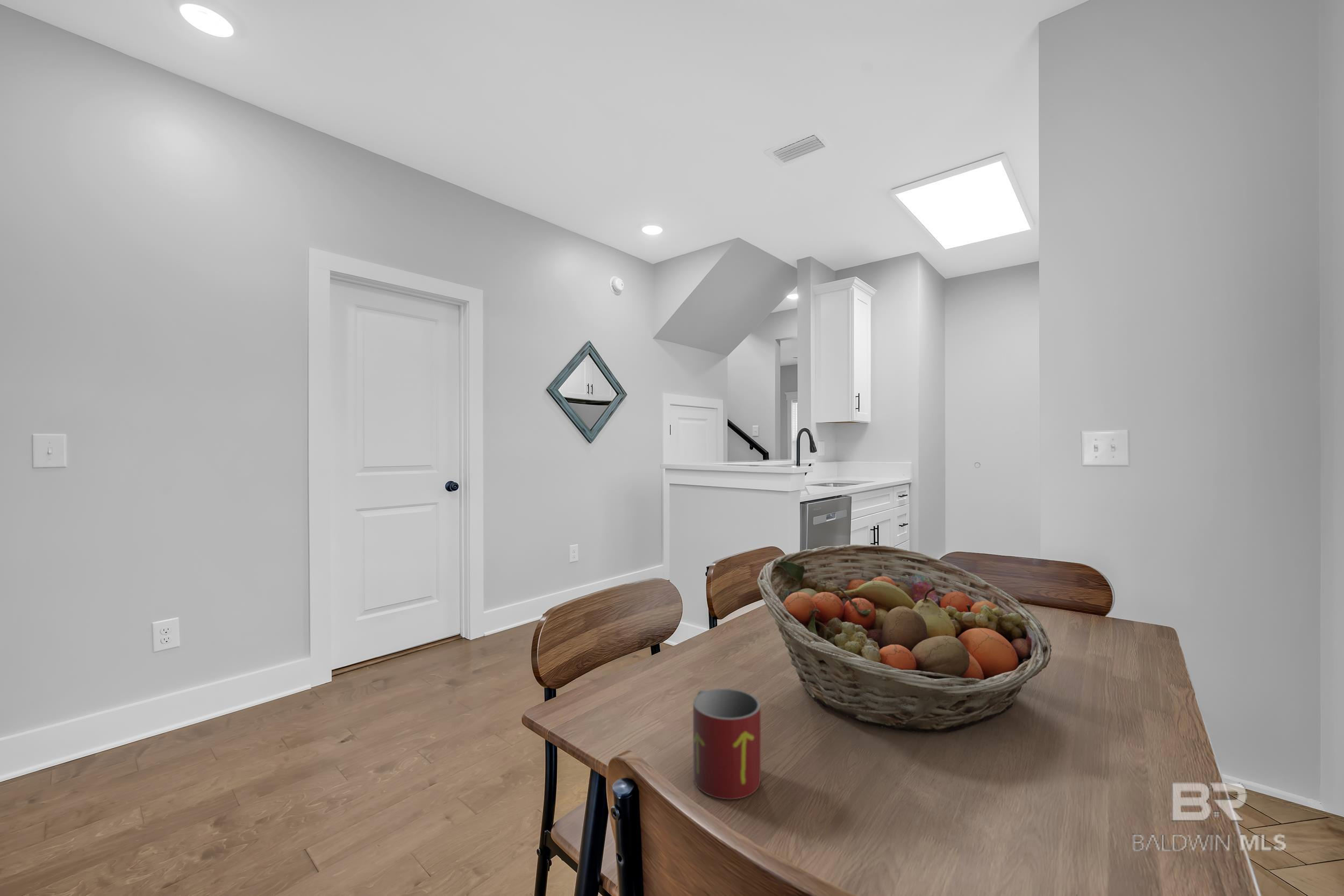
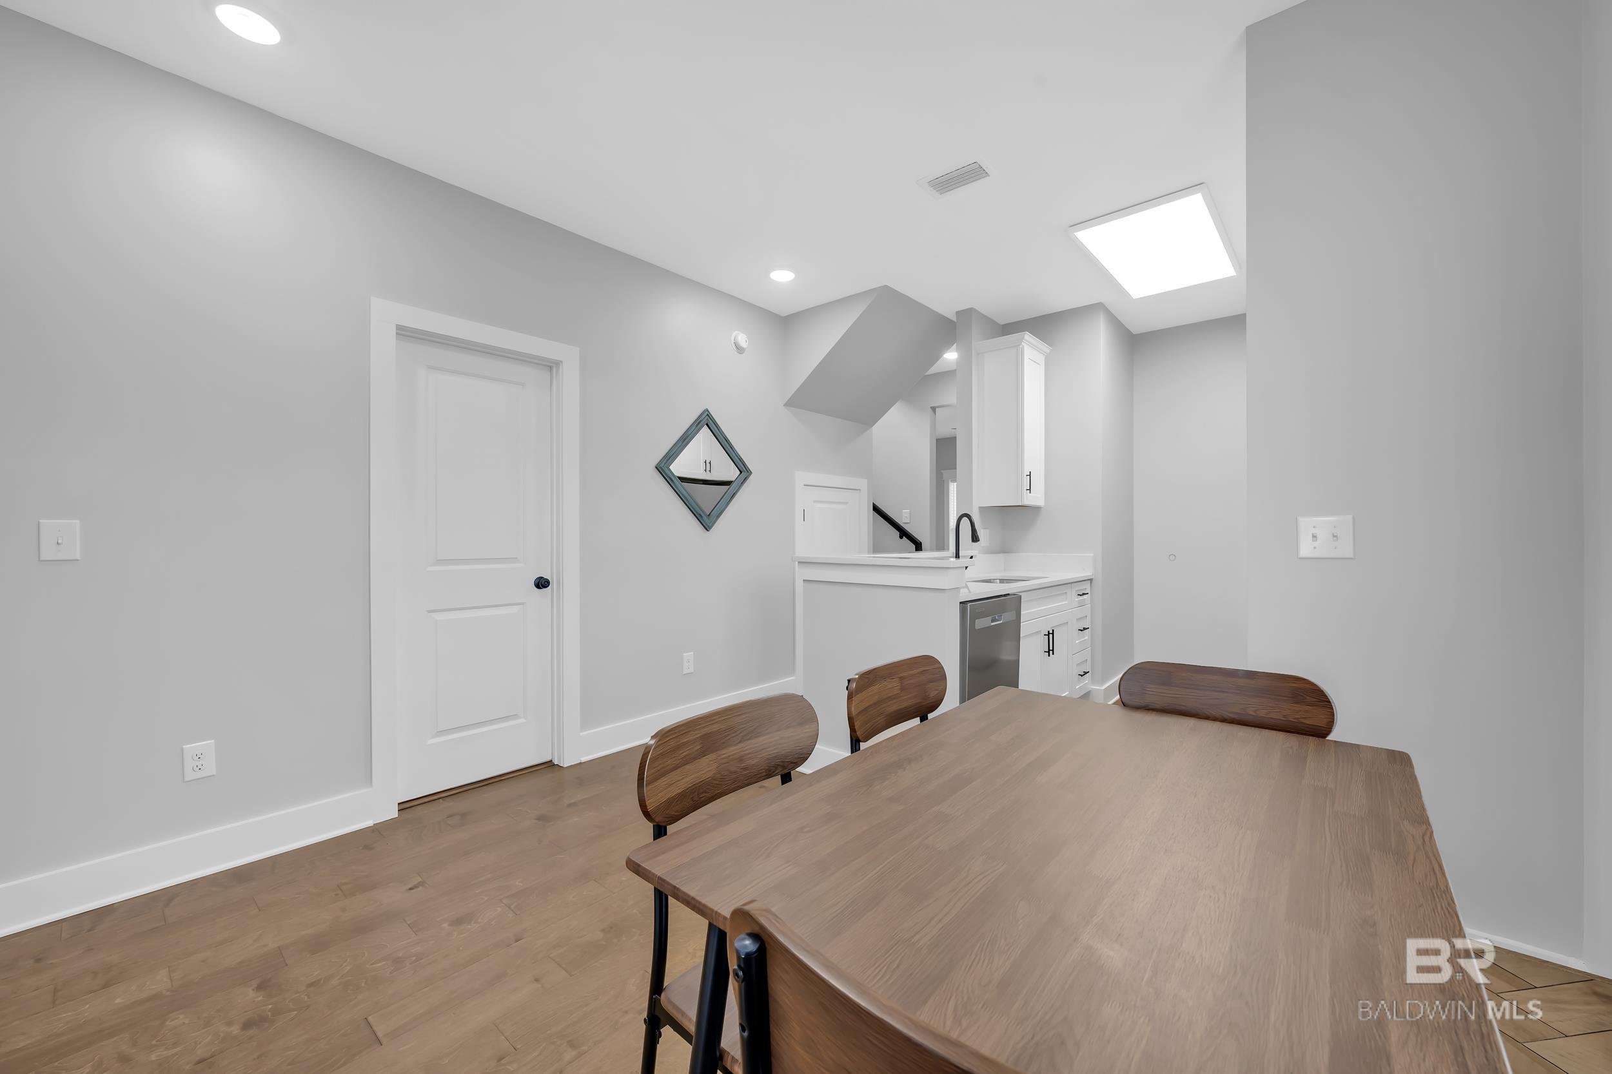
- mug [692,688,761,800]
- fruit basket [757,544,1052,733]
